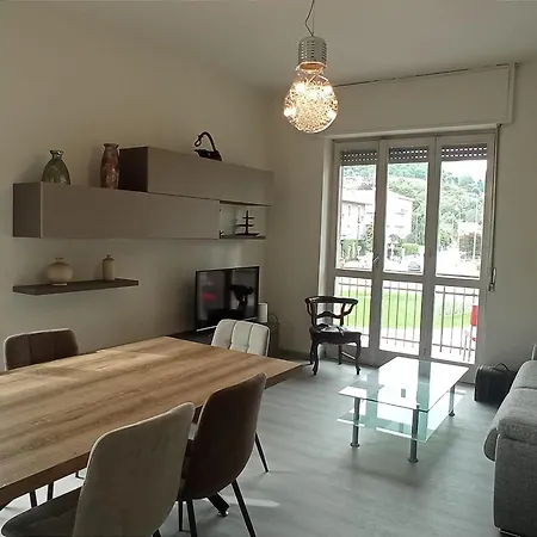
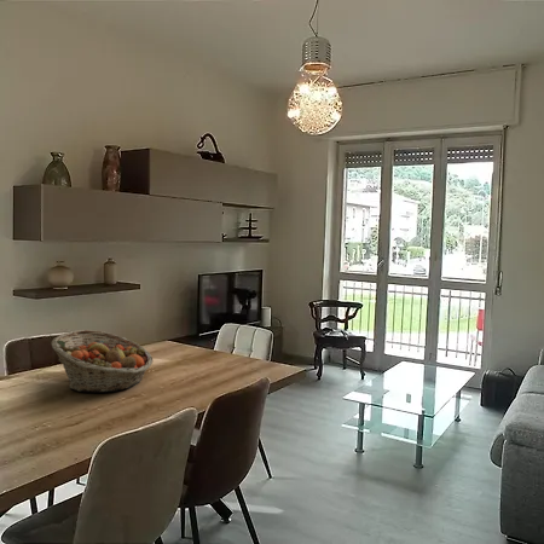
+ fruit basket [51,329,155,394]
